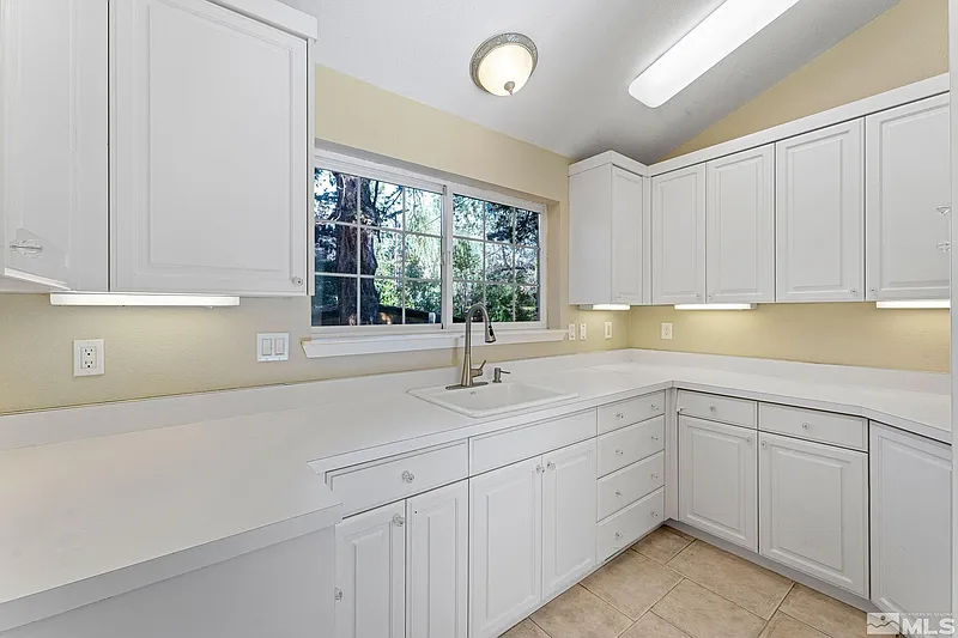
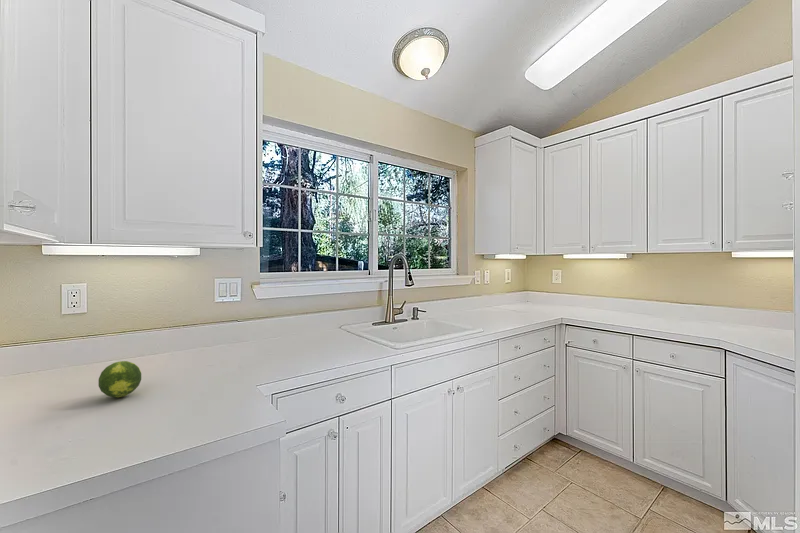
+ fruit [98,360,142,398]
